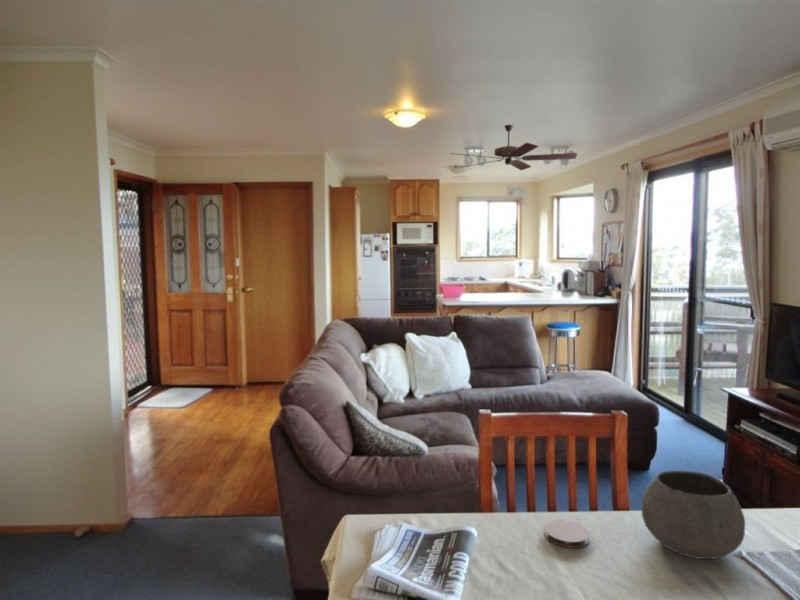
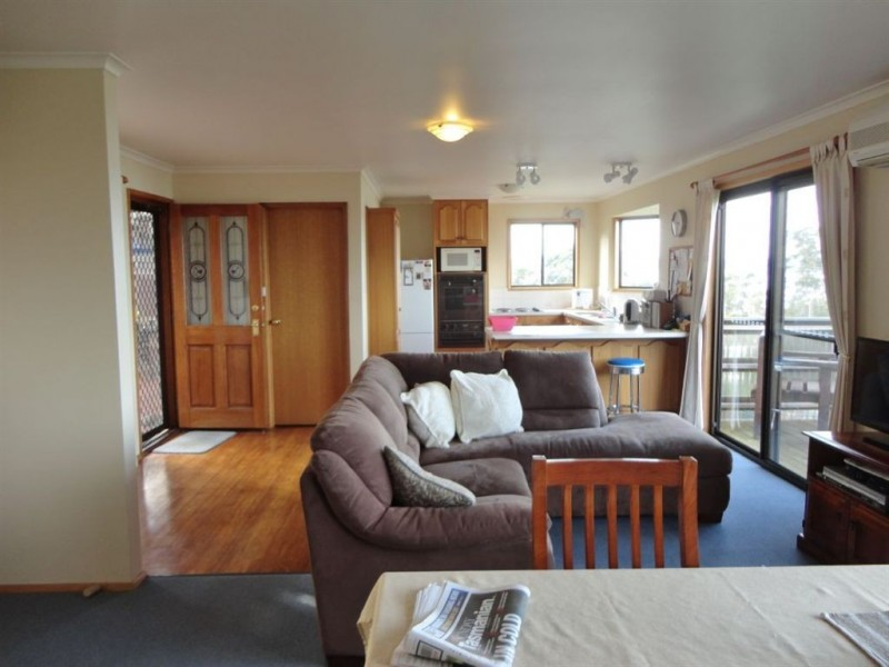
- bowl [641,470,746,560]
- coaster [544,518,590,549]
- ceiling fan [448,124,578,171]
